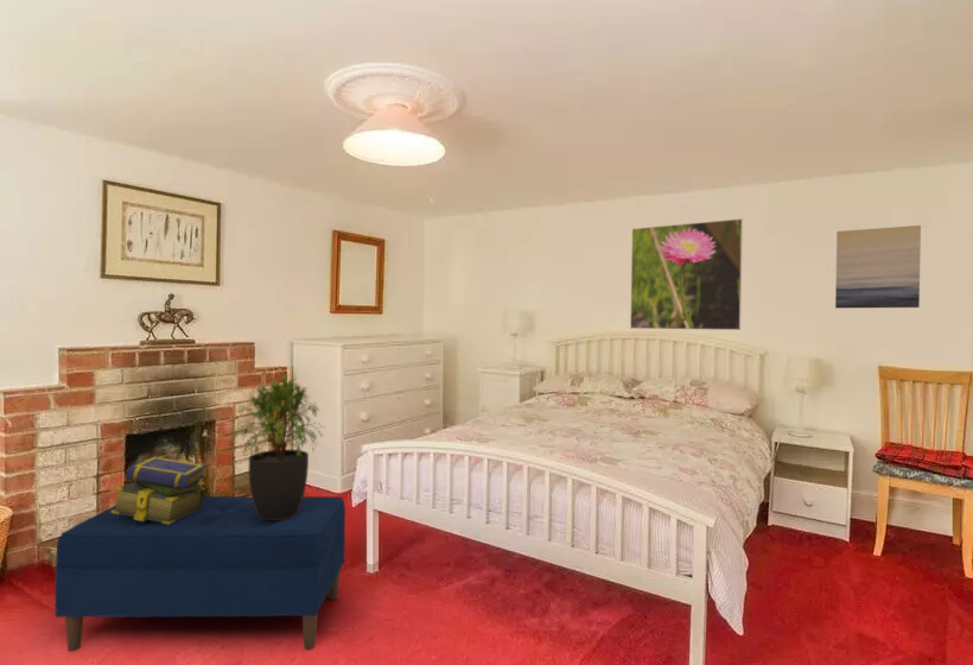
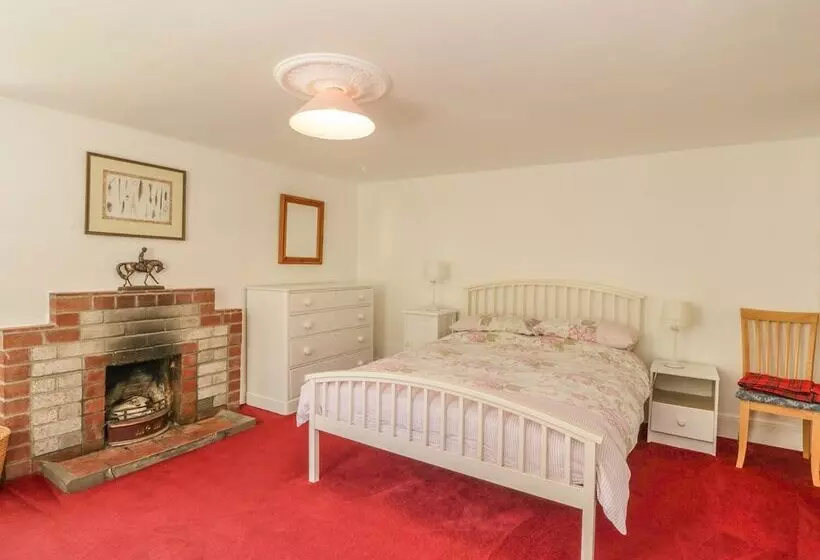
- stack of books [112,455,209,525]
- potted plant [228,374,326,520]
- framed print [629,217,744,331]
- bench [53,495,346,653]
- wall art [834,224,922,309]
